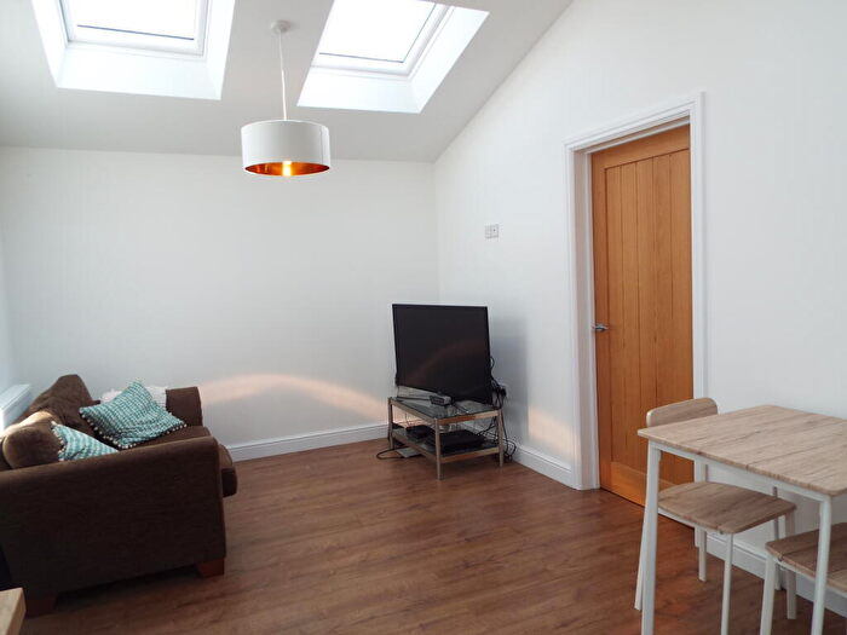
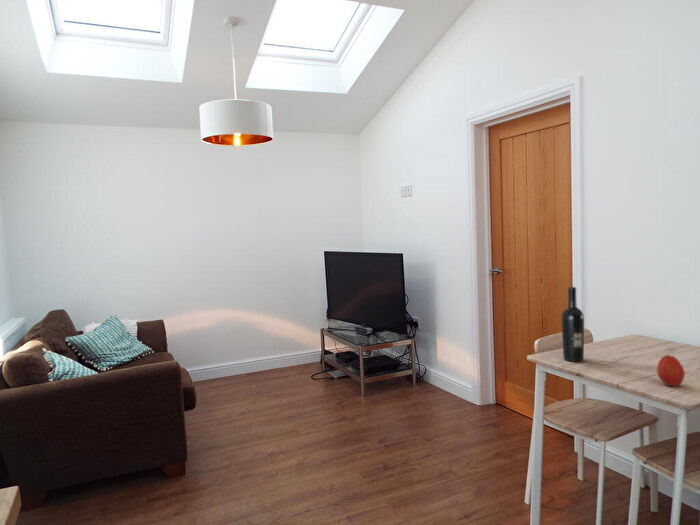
+ apple [656,354,686,387]
+ wine bottle [560,286,585,363]
